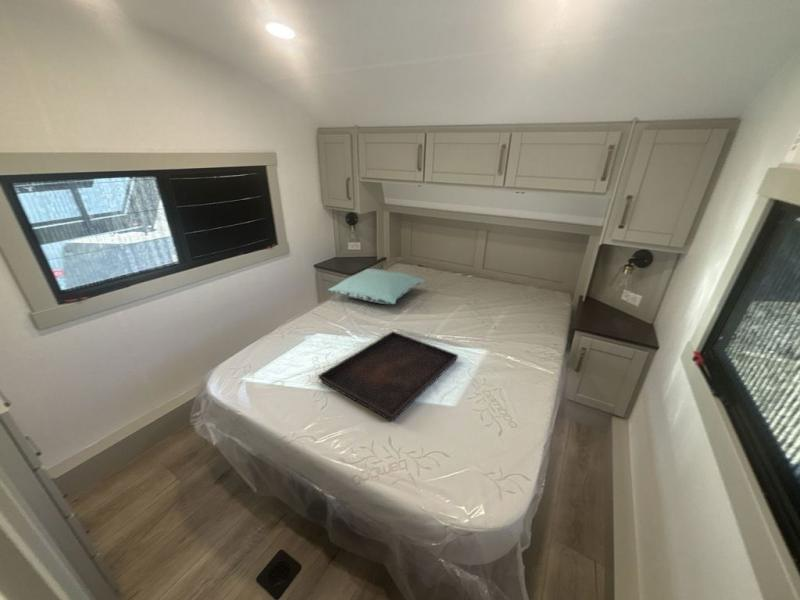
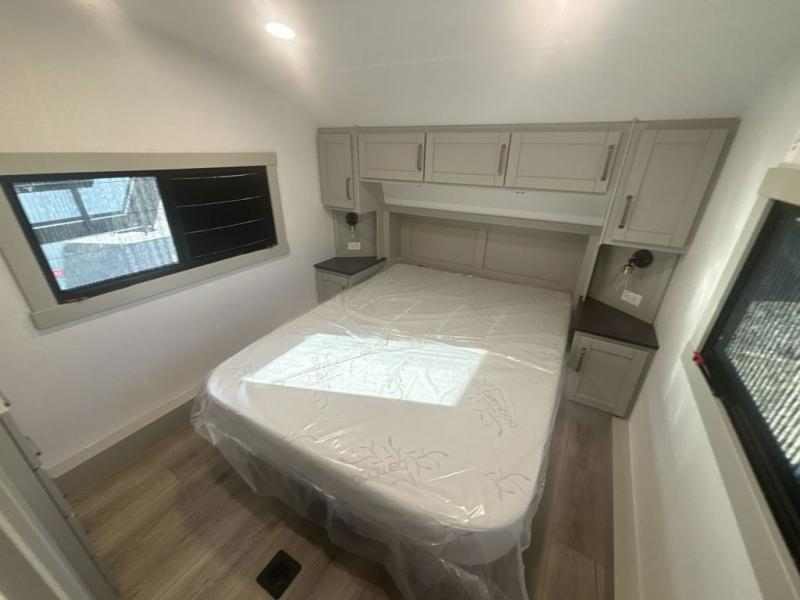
- pillow [327,268,425,305]
- serving tray [317,330,459,422]
